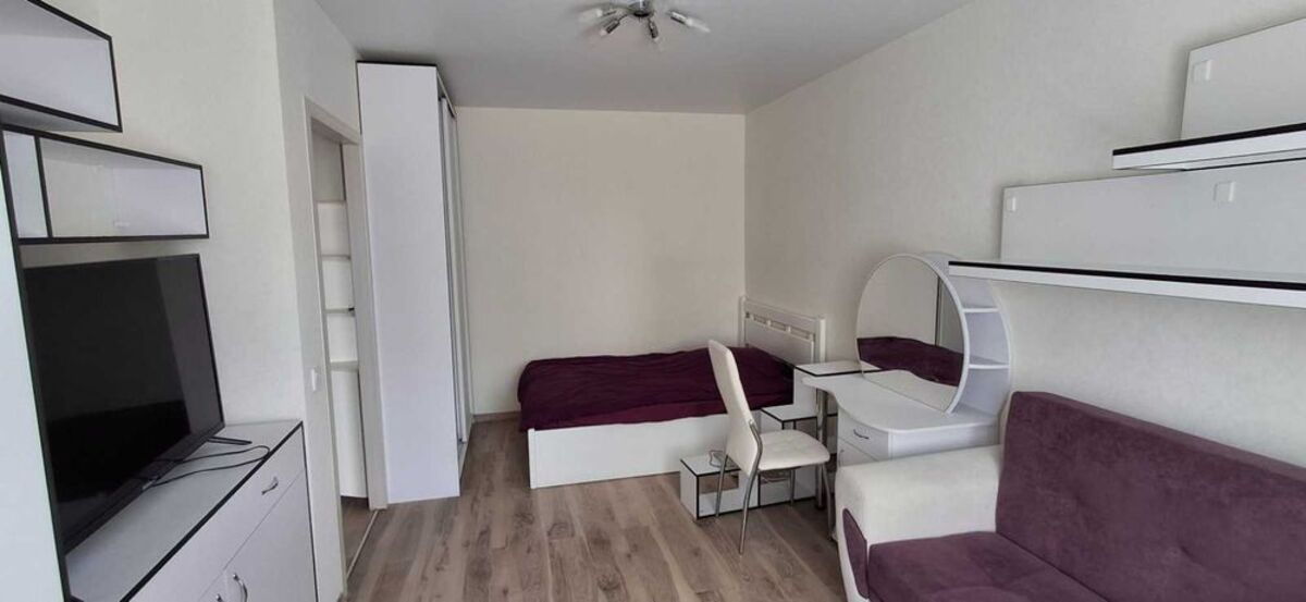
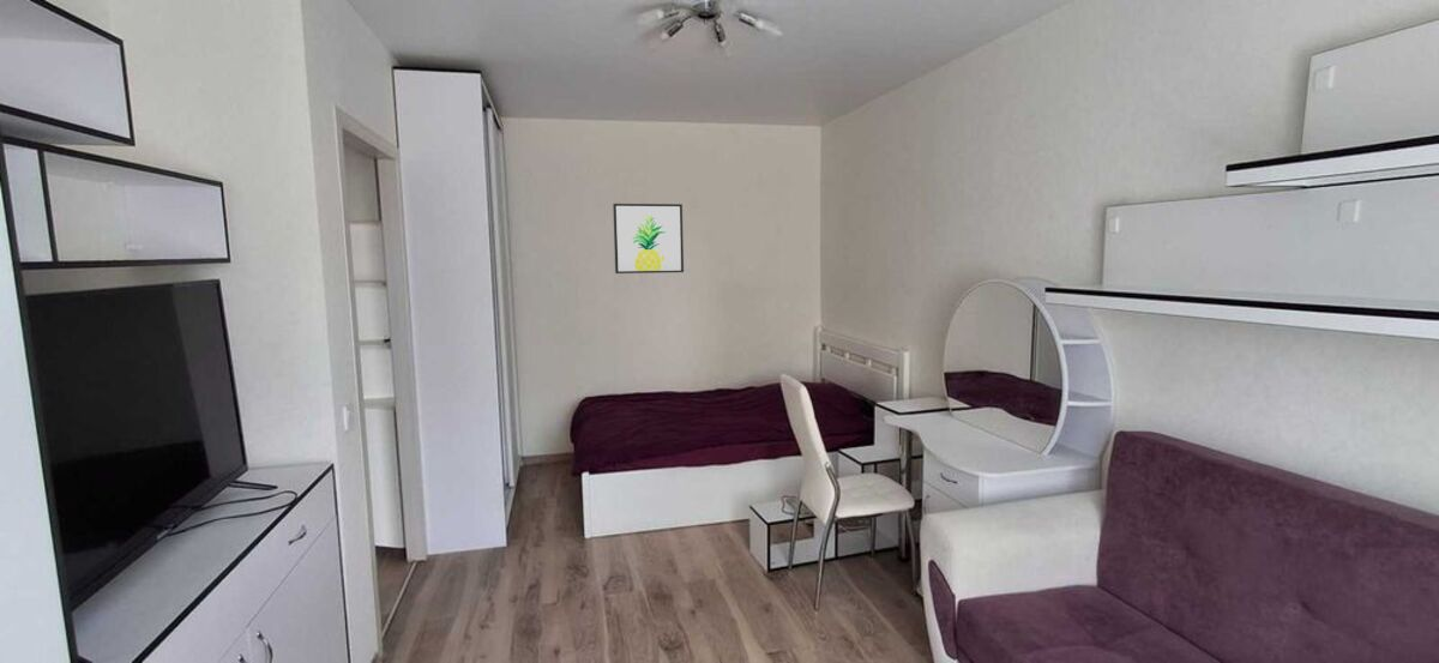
+ wall art [612,203,685,275]
